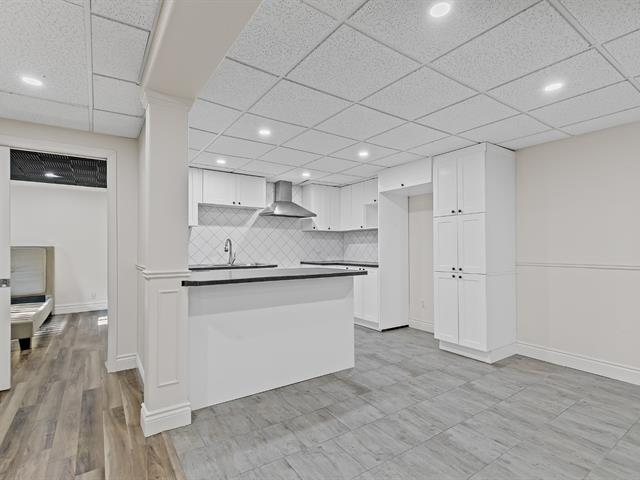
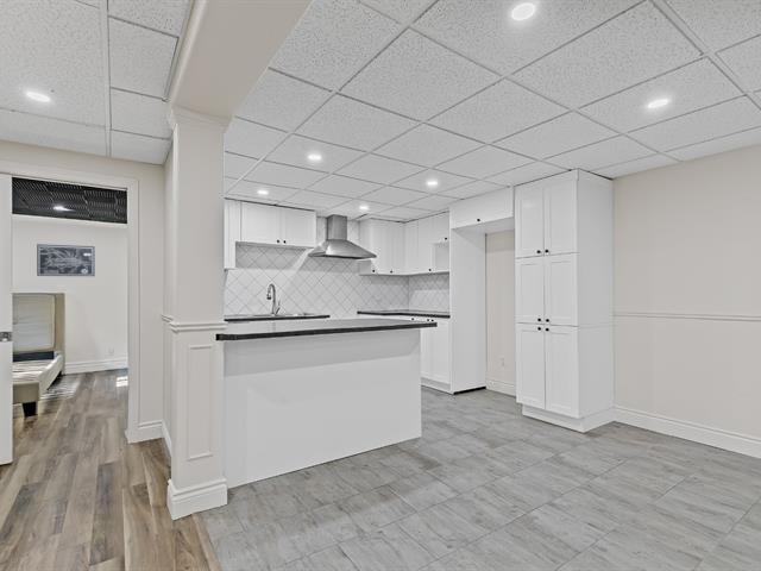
+ wall art [36,243,96,277]
